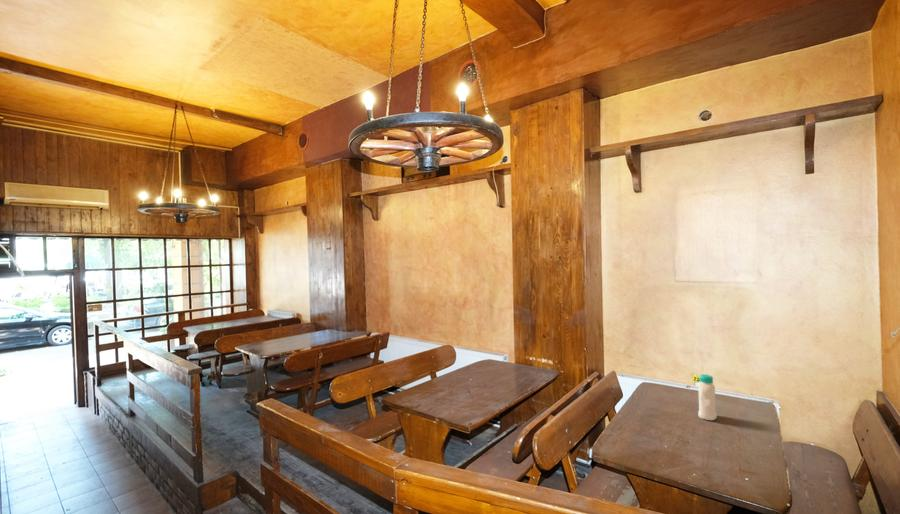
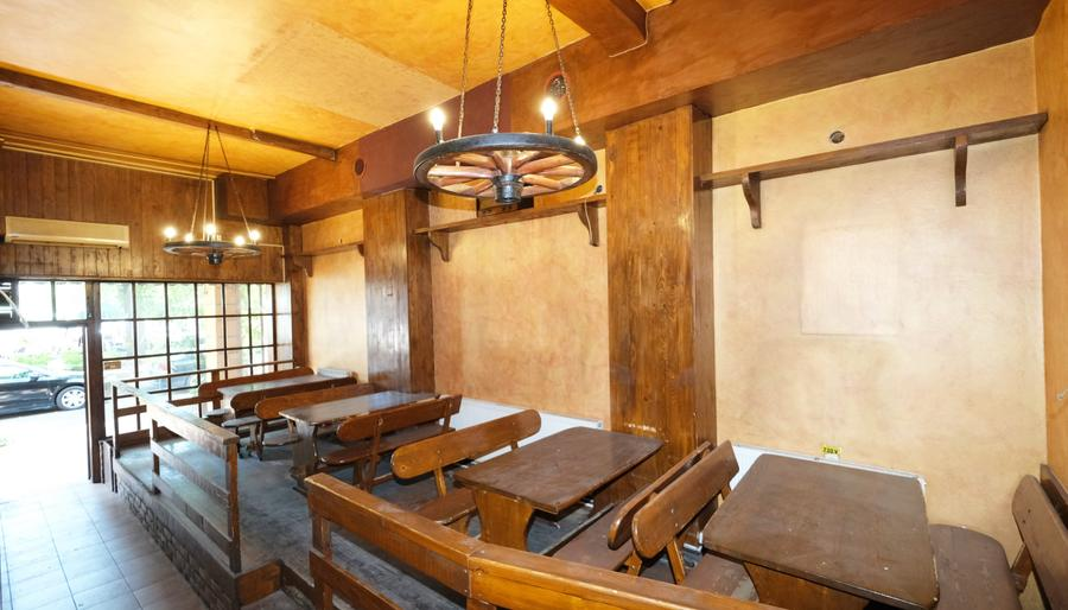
- bottle [697,374,718,421]
